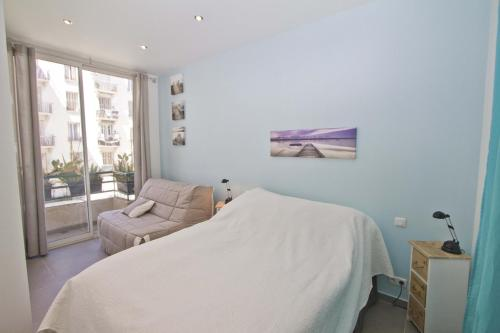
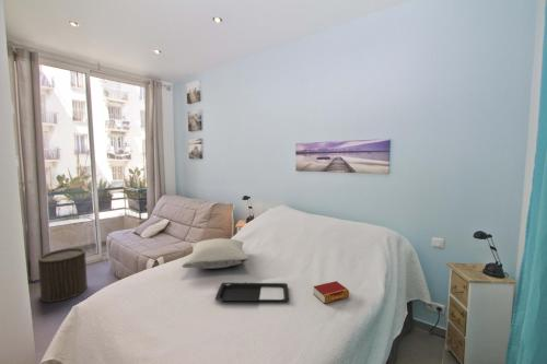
+ stool [37,247,89,303]
+ pillow [181,237,249,270]
+ book [312,280,350,305]
+ serving tray [213,282,290,303]
